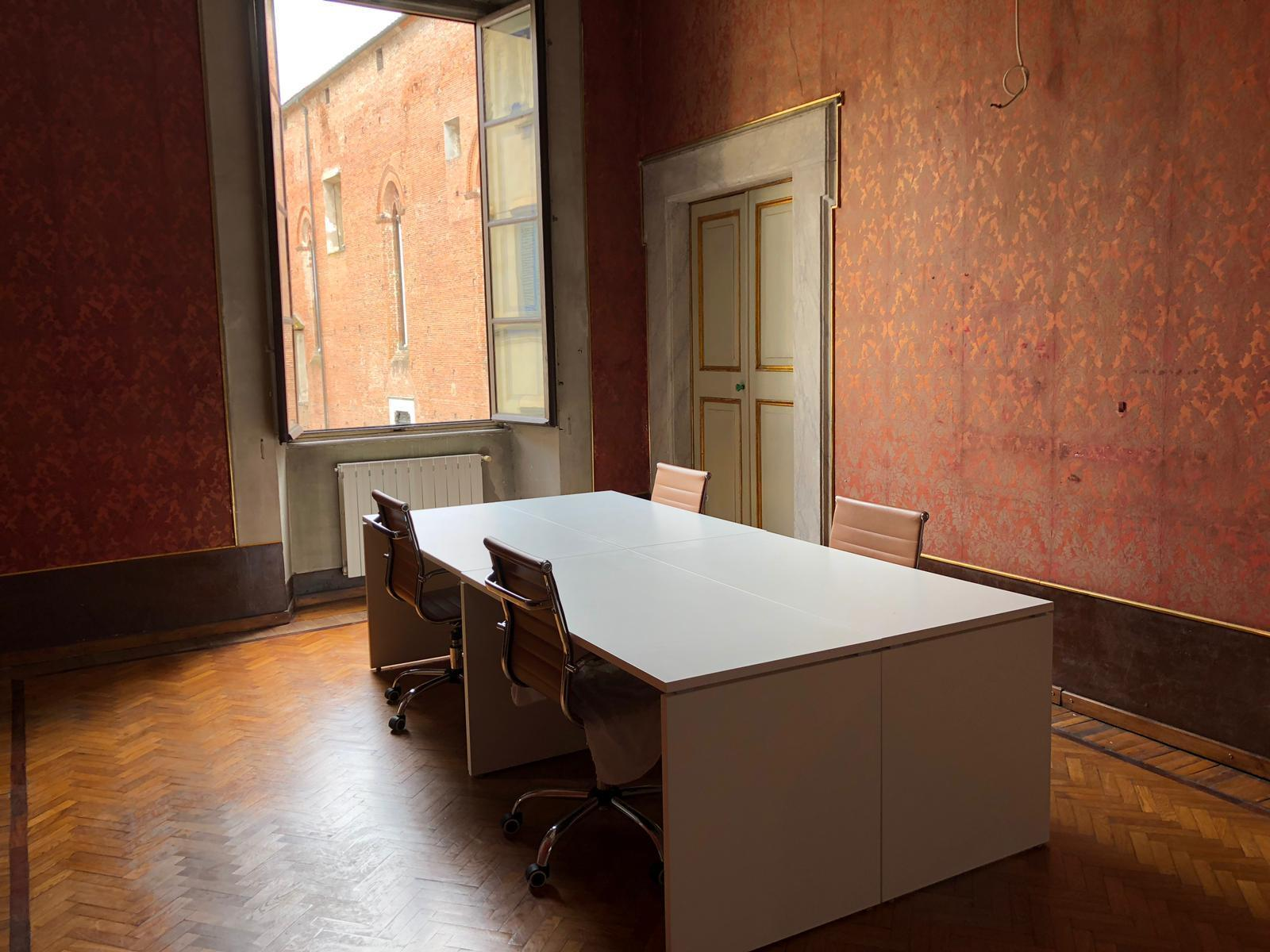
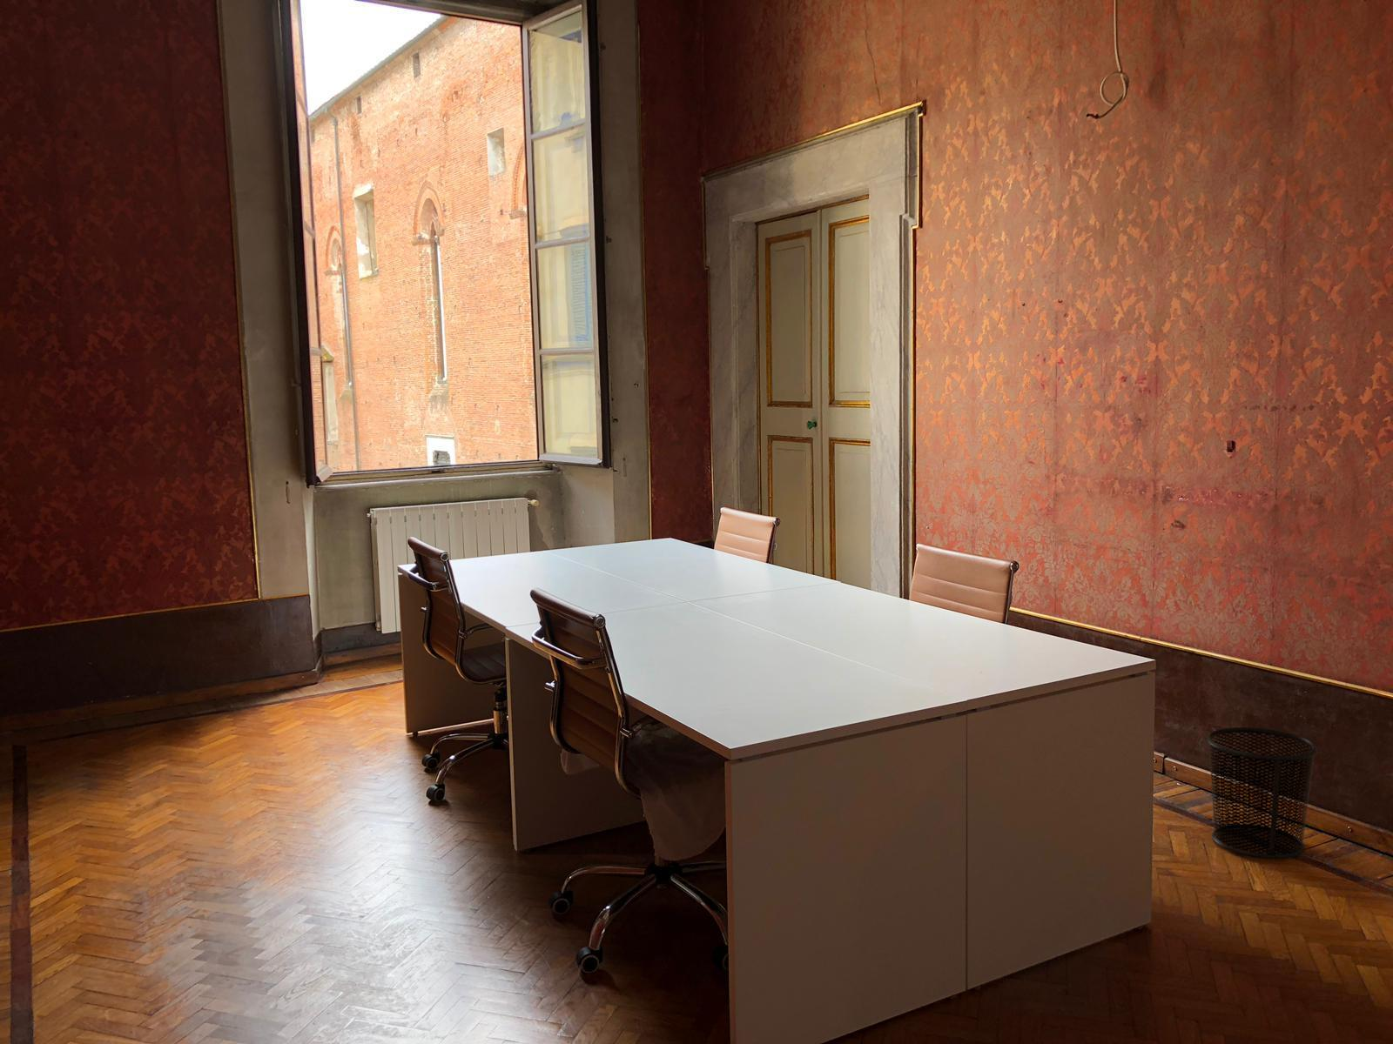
+ waste bin [1205,726,1318,861]
